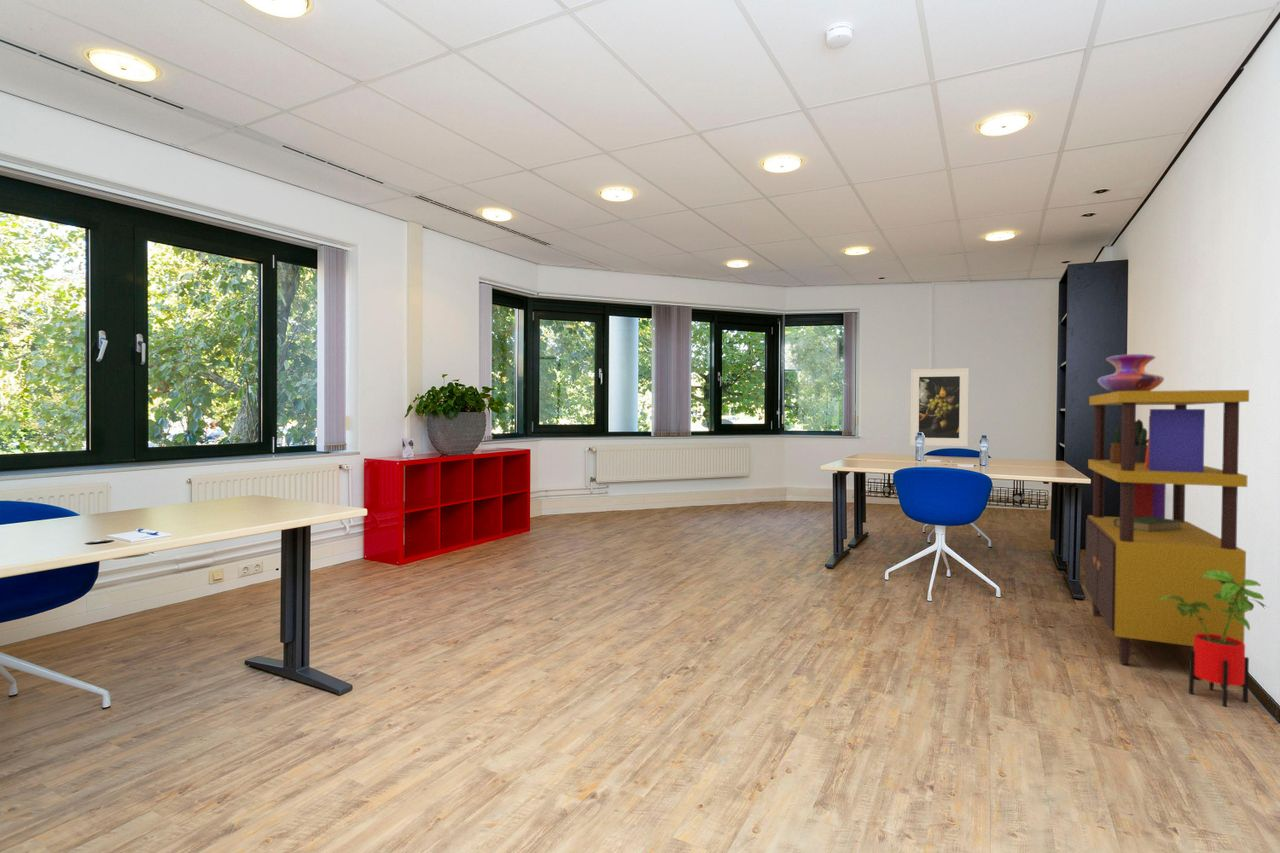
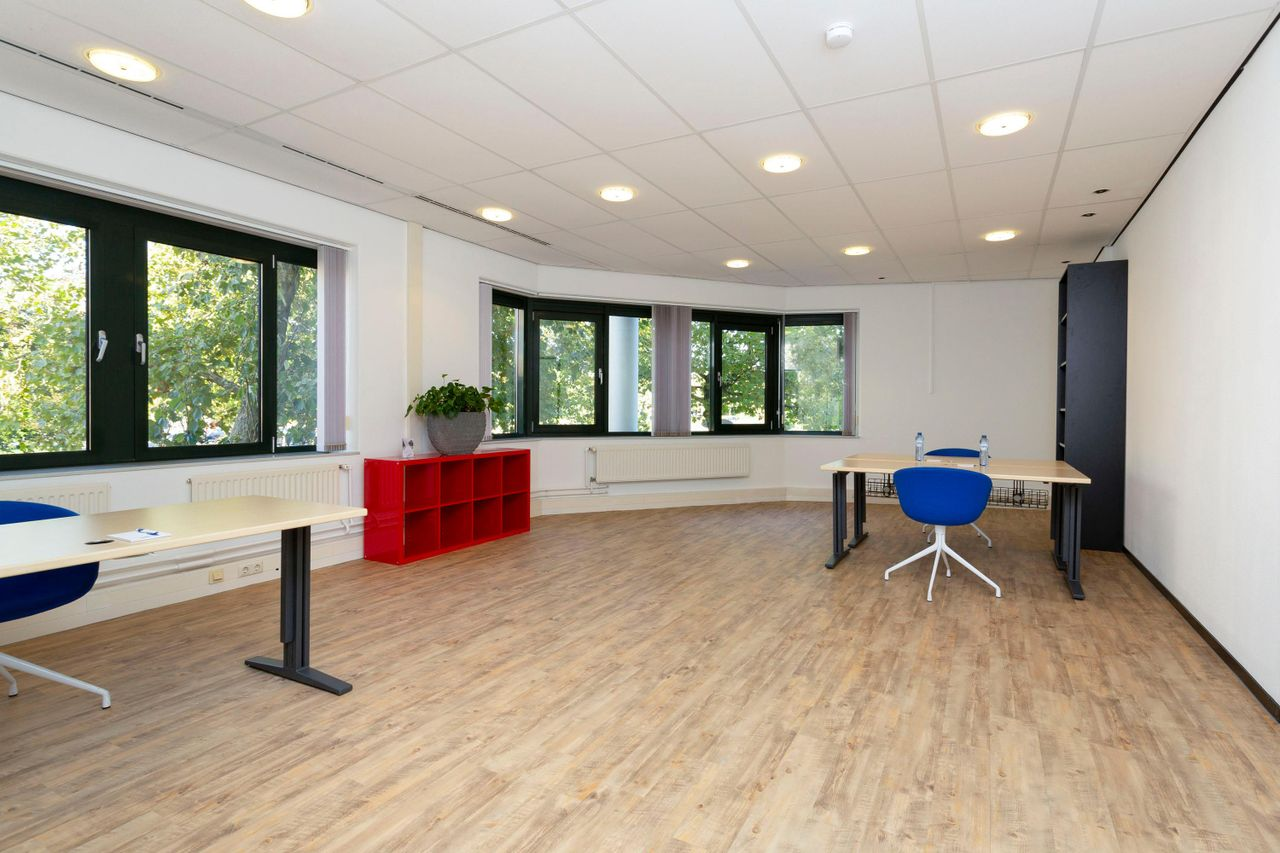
- decorative vase [1096,353,1165,393]
- bookcase [1084,389,1250,665]
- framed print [909,367,970,447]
- house plant [1160,570,1268,708]
